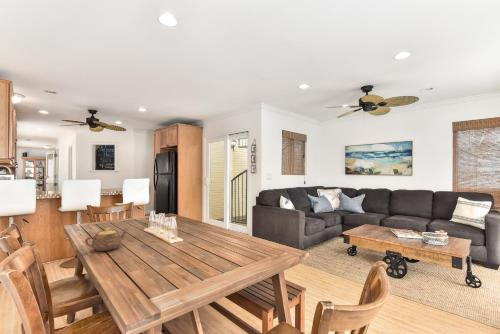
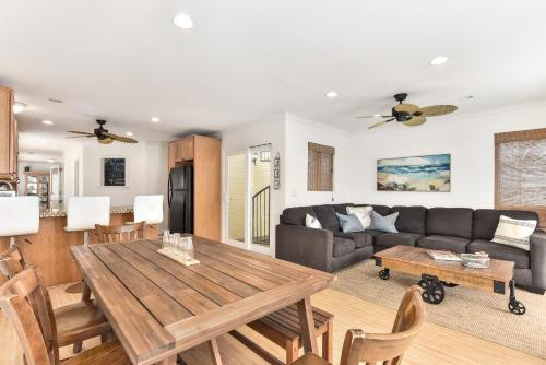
- teapot [84,227,130,252]
